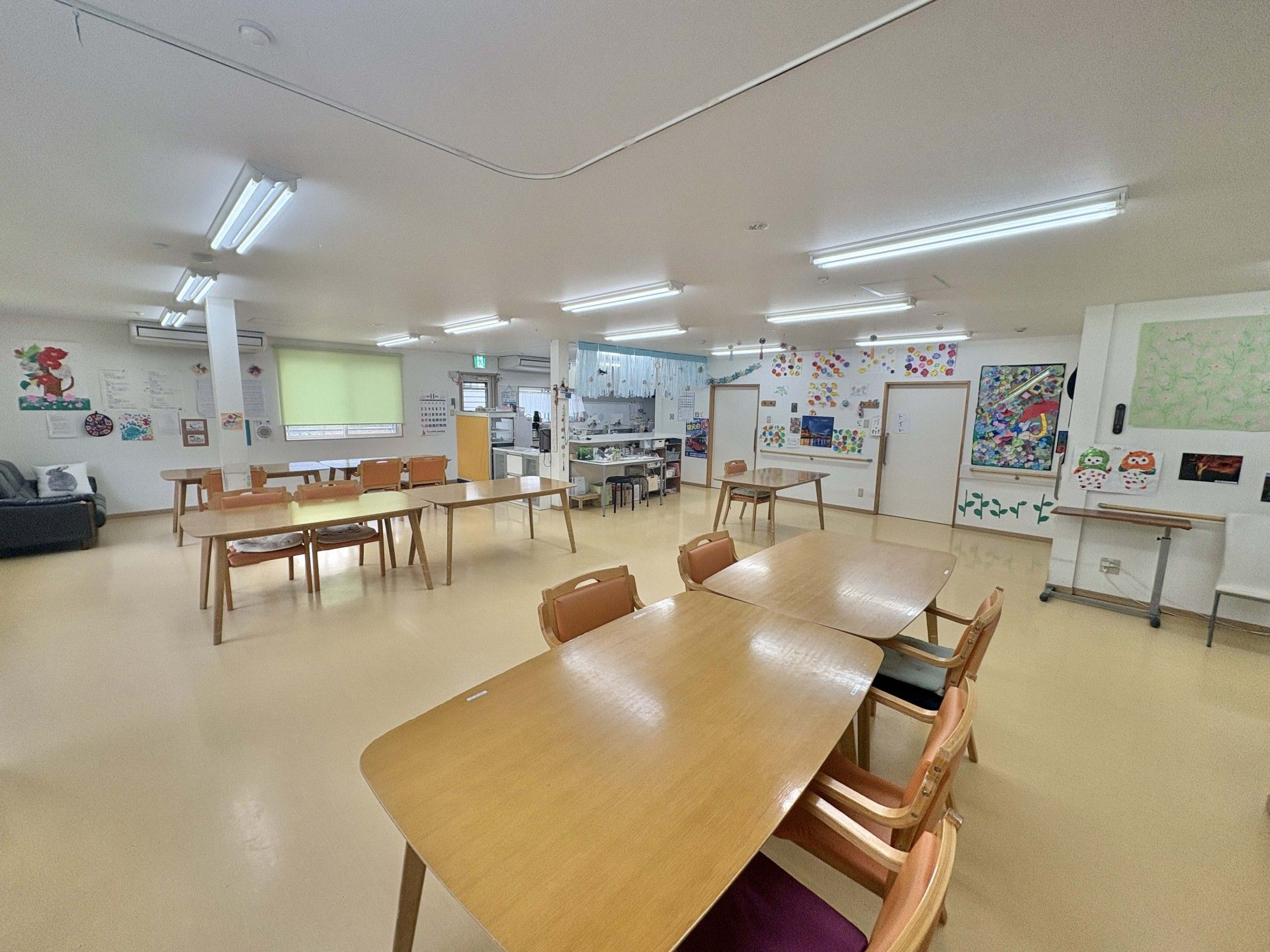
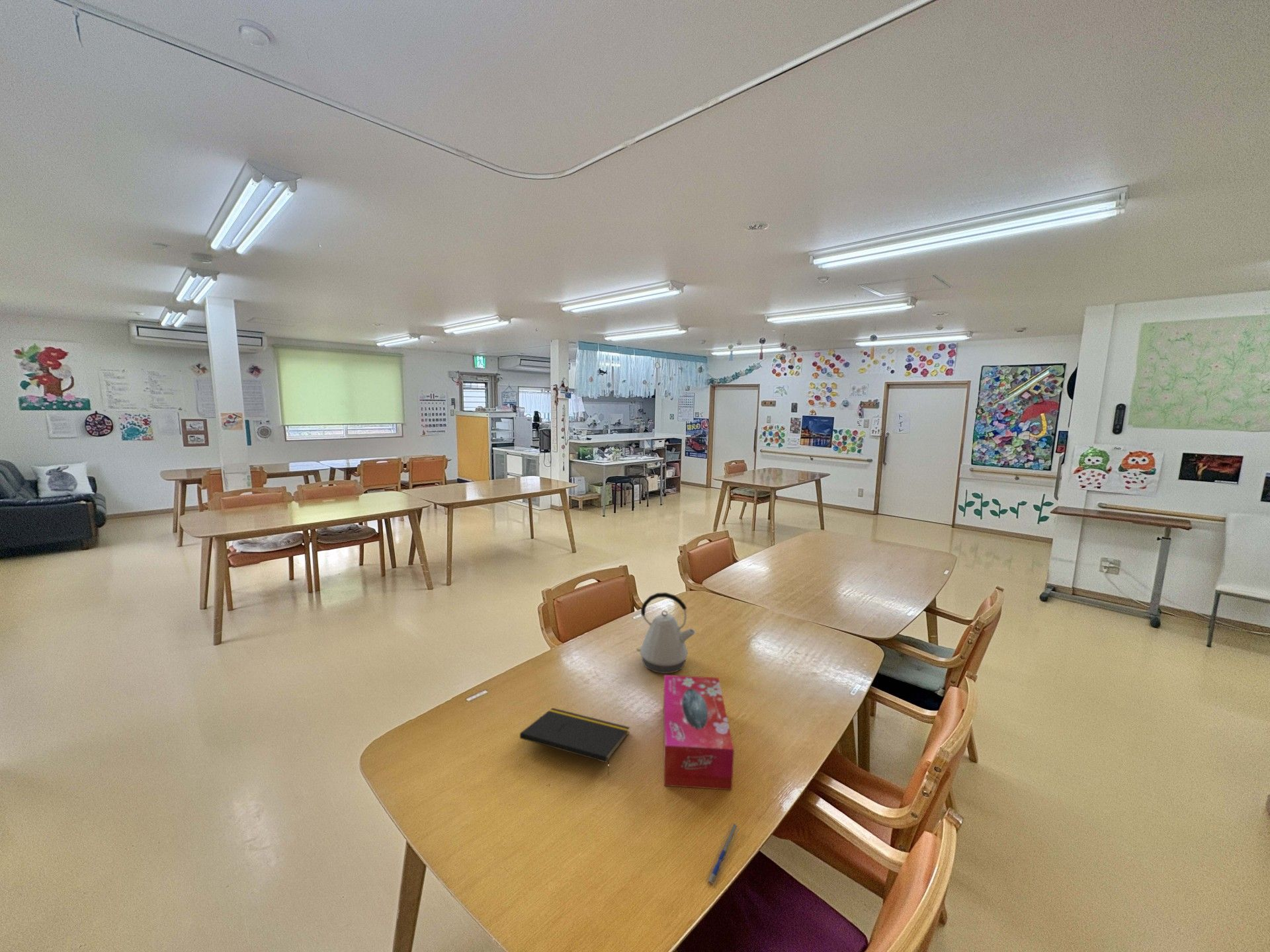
+ notepad [519,707,630,776]
+ pen [705,823,740,887]
+ tissue box [663,674,735,791]
+ kettle [636,592,697,674]
